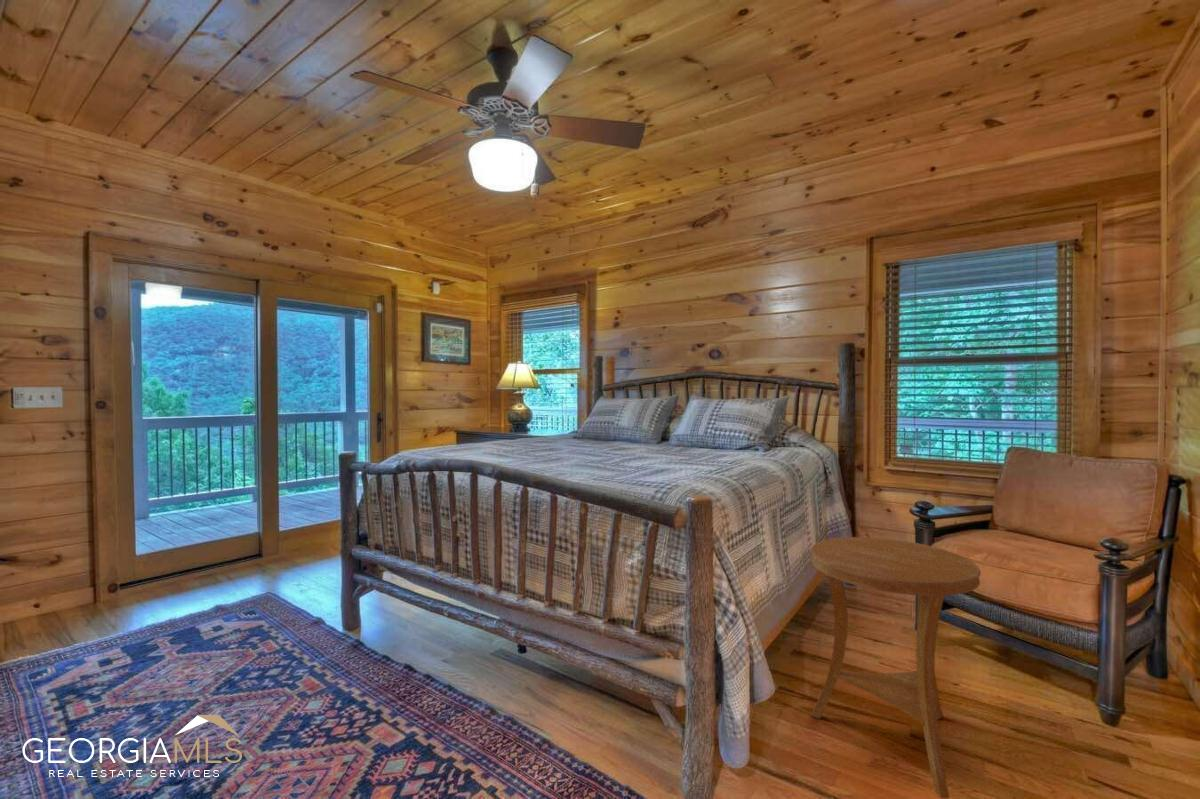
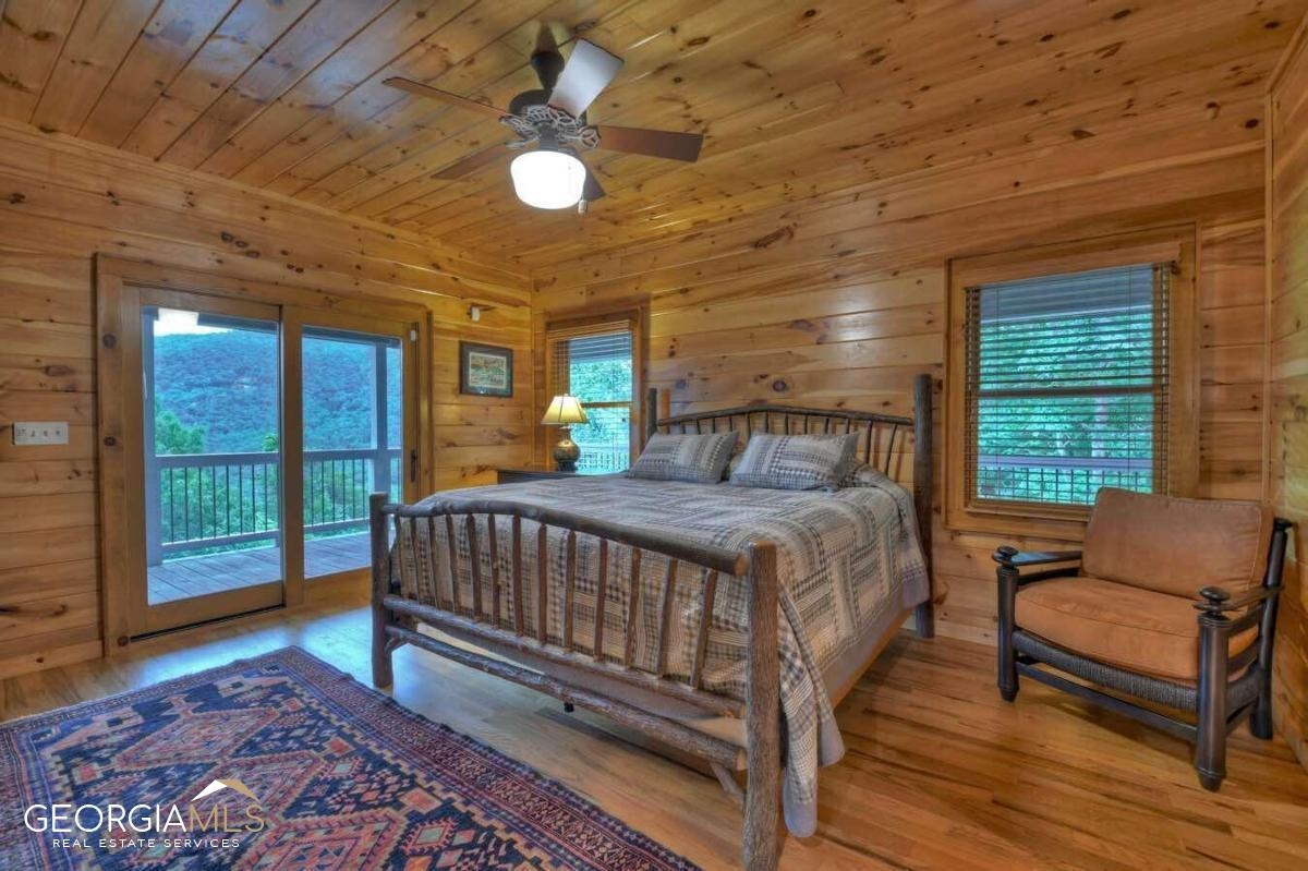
- side table [810,536,982,799]
